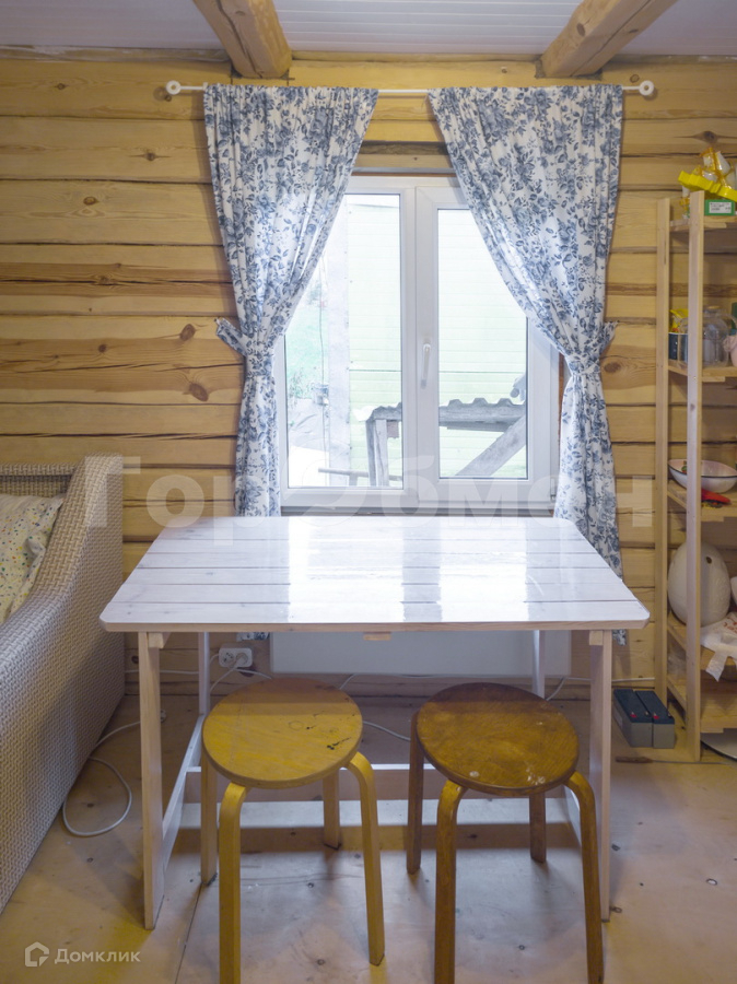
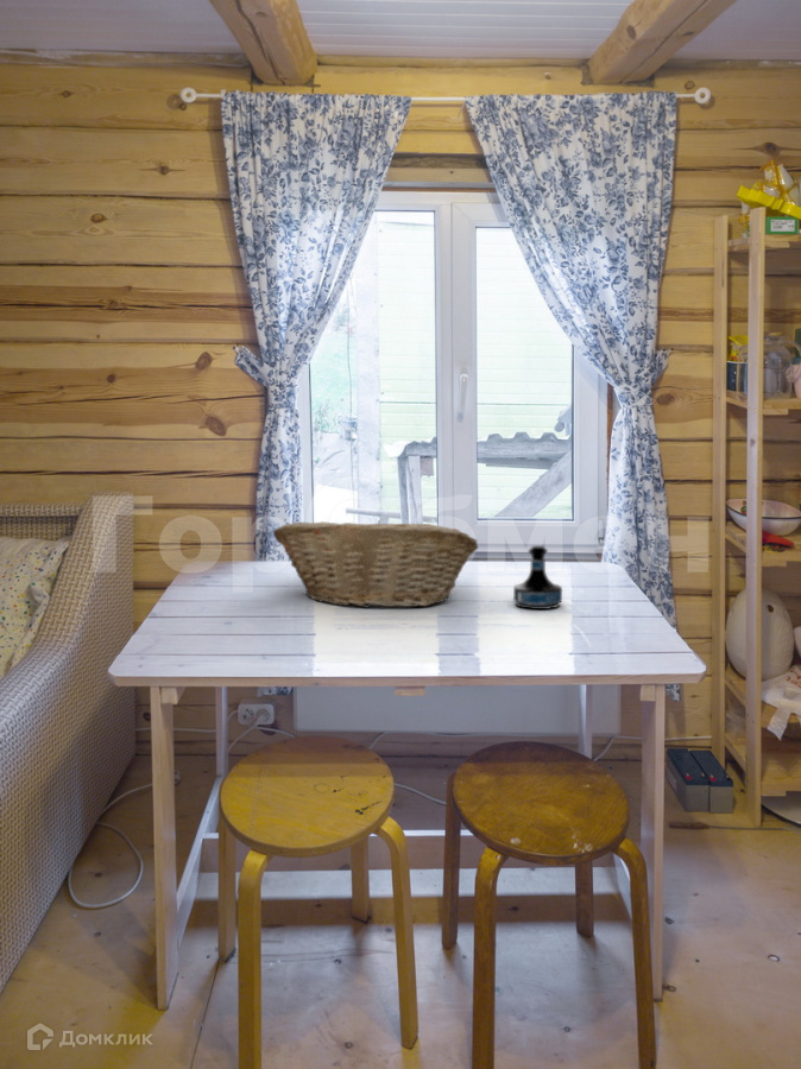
+ tequila bottle [512,544,563,611]
+ fruit basket [272,519,480,609]
